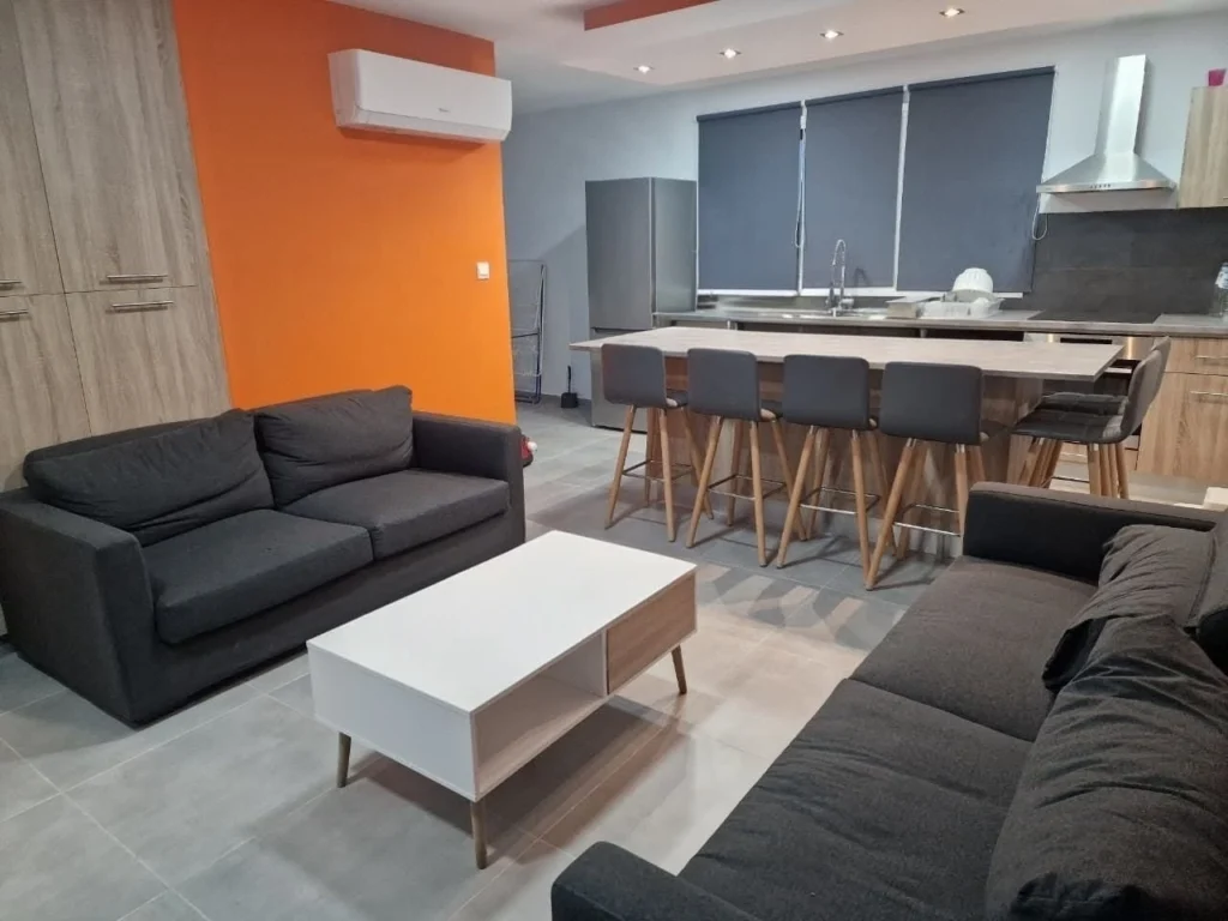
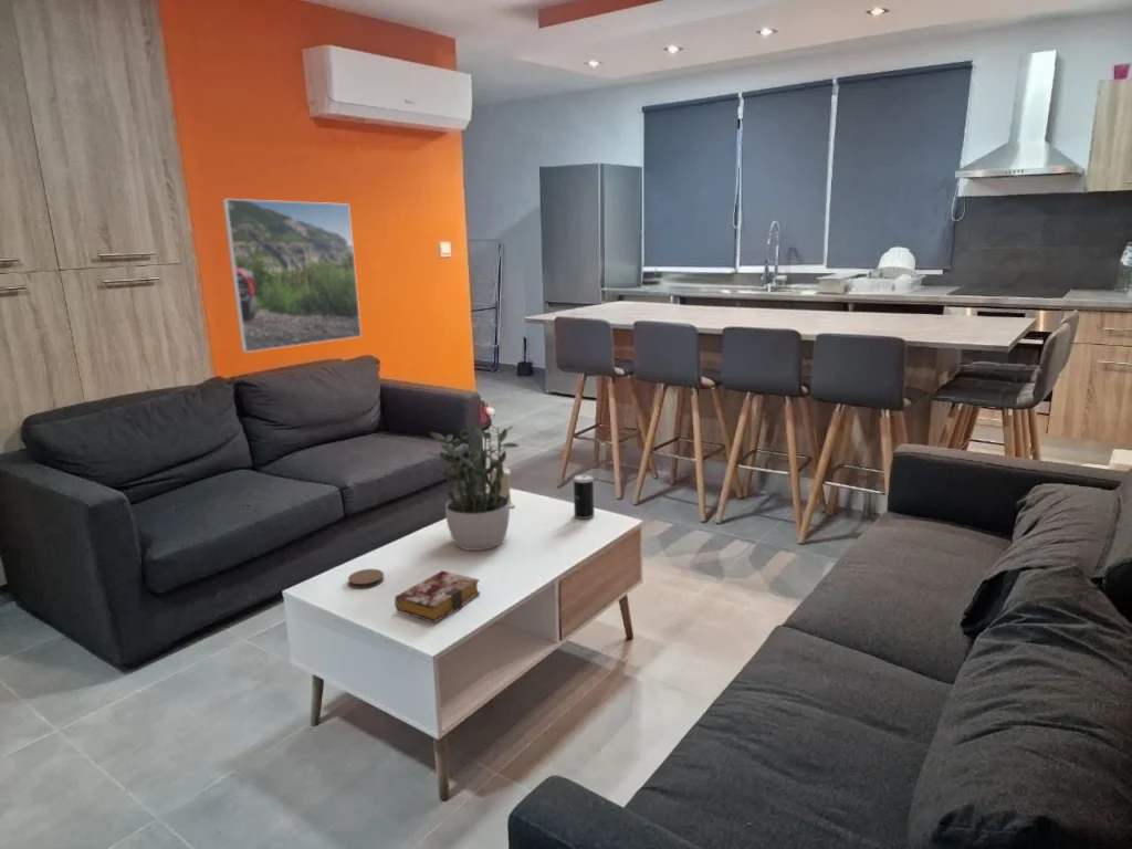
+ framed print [221,198,363,354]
+ beverage can [573,473,595,520]
+ coaster [347,568,385,589]
+ book [394,569,481,623]
+ candle [492,467,516,509]
+ potted plant [428,421,521,552]
